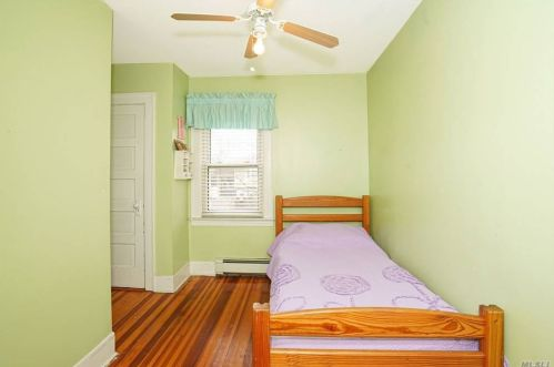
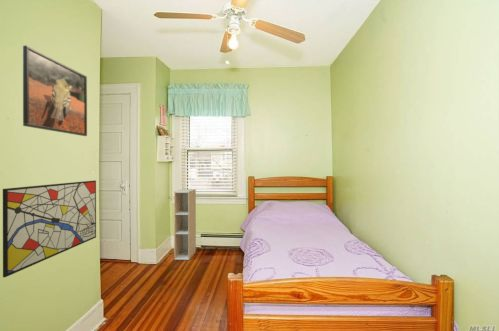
+ wall art [2,179,97,278]
+ shelf unit [173,188,197,261]
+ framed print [22,44,88,137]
